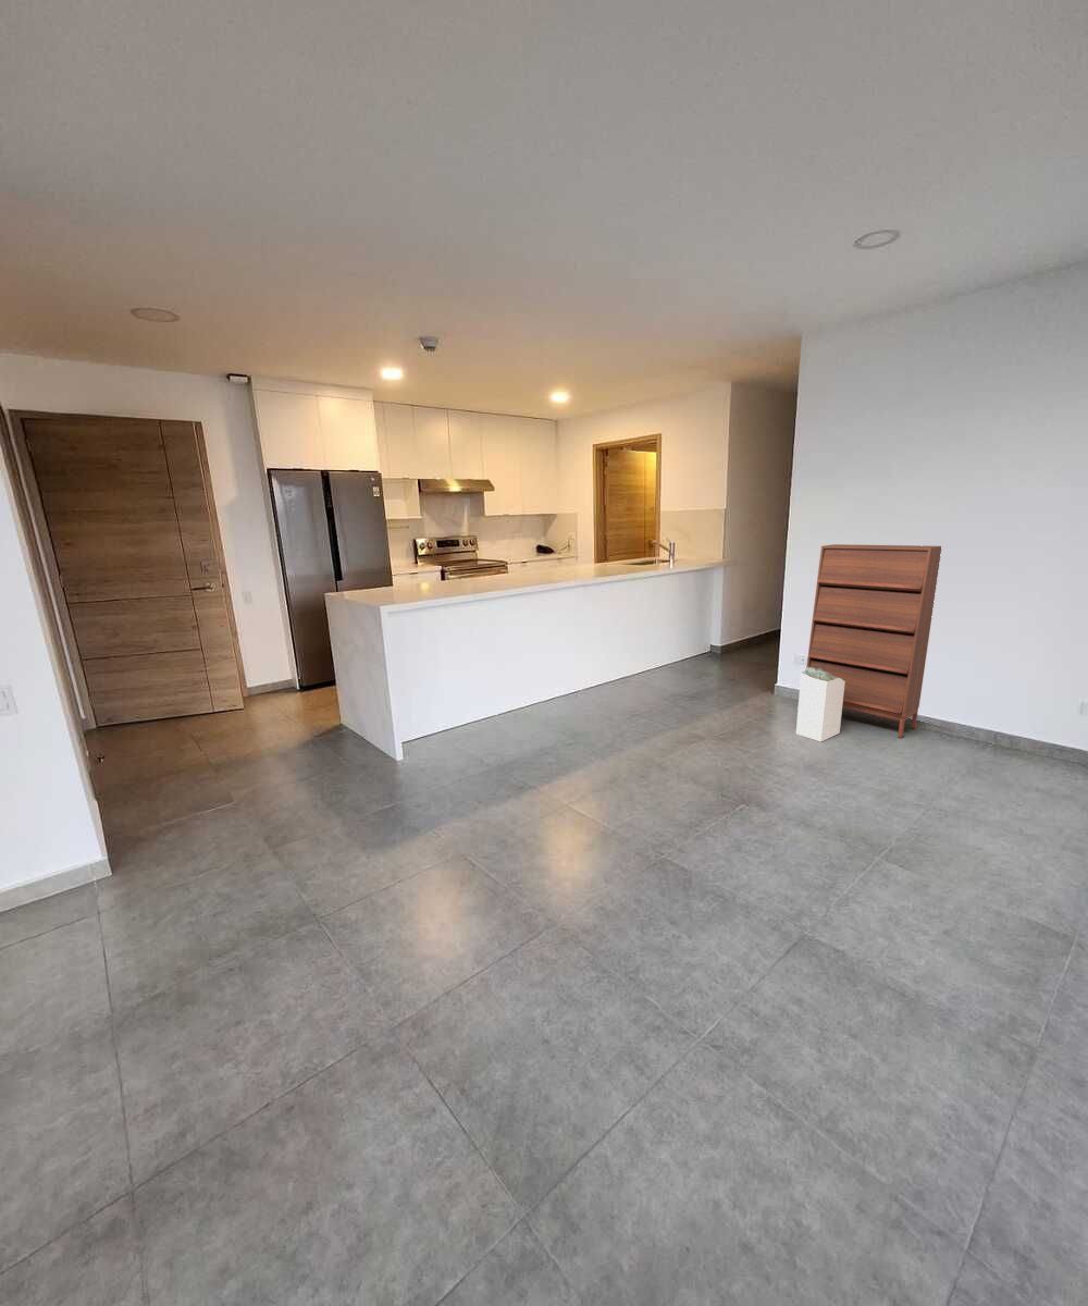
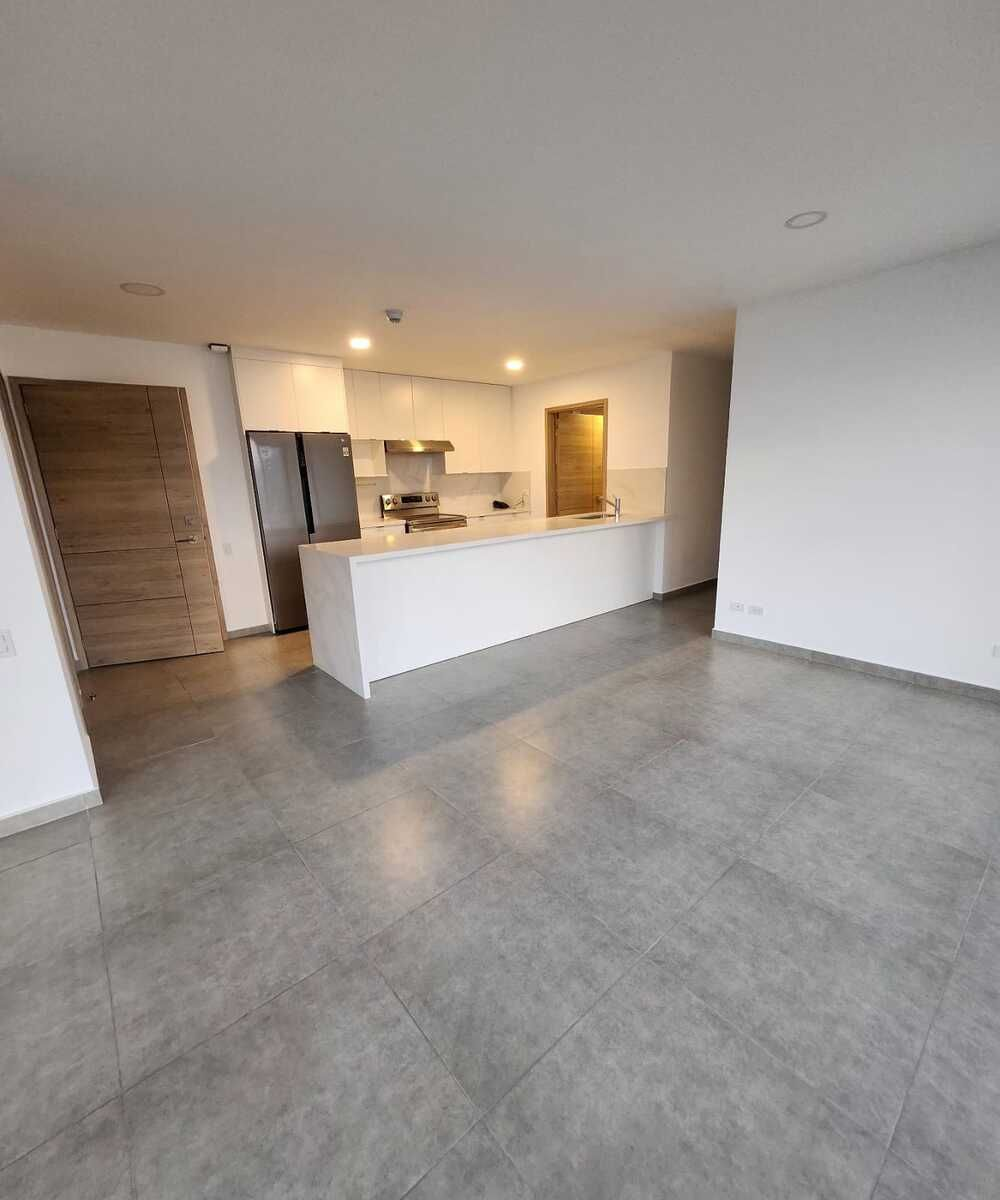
- shoe cabinet [805,543,942,739]
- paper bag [795,667,845,743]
